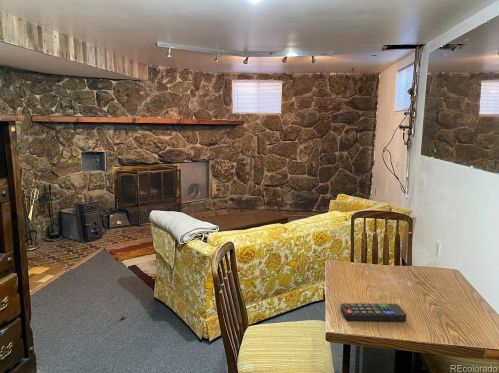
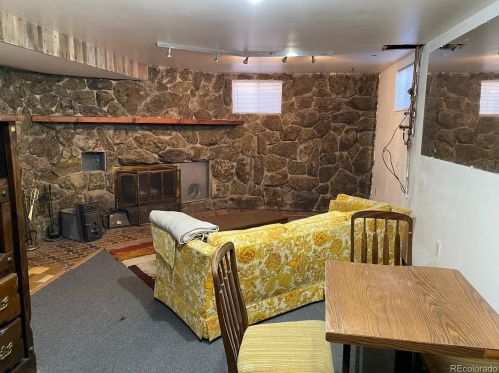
- remote control [340,302,407,322]
